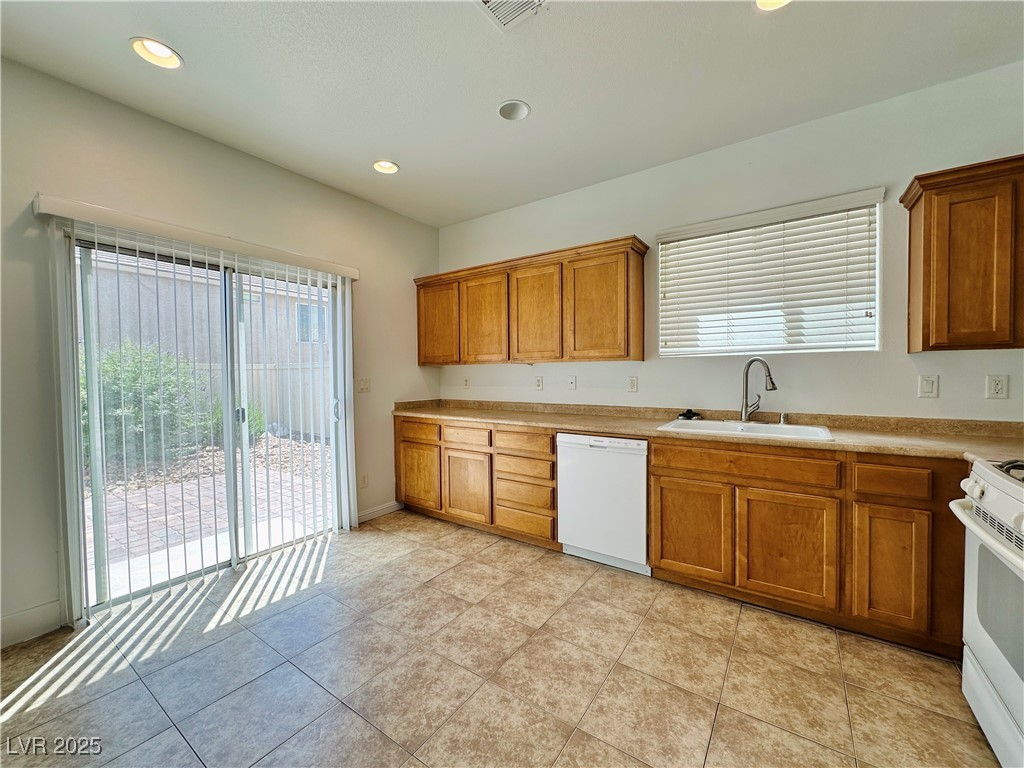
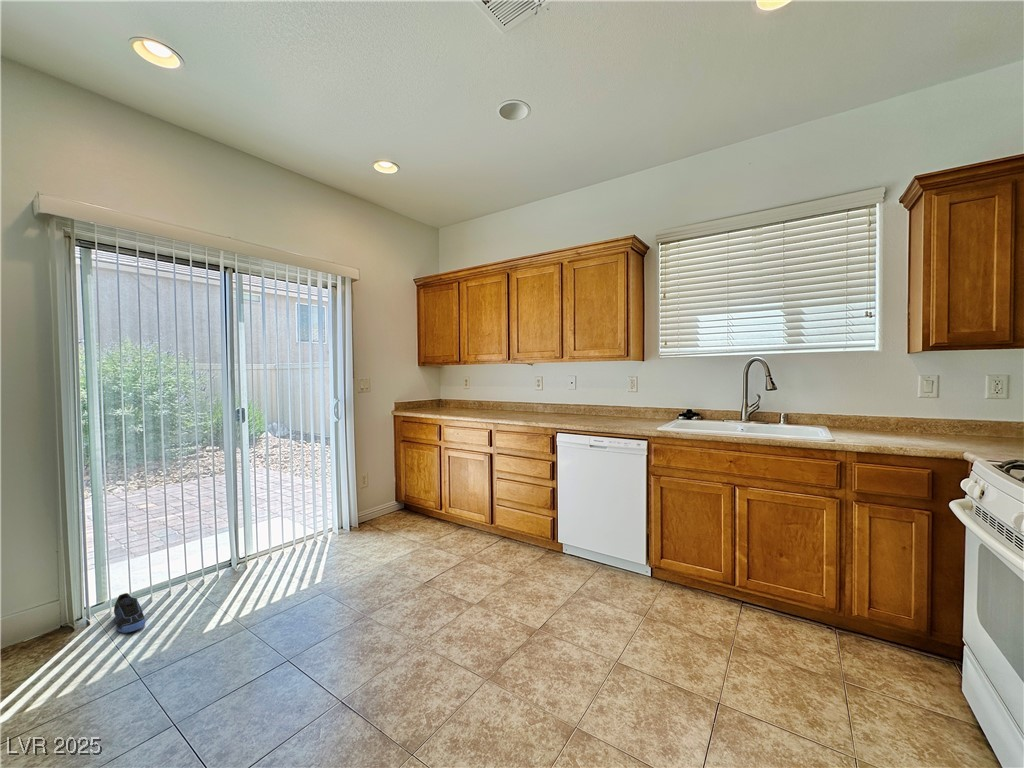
+ sneaker [113,592,146,634]
